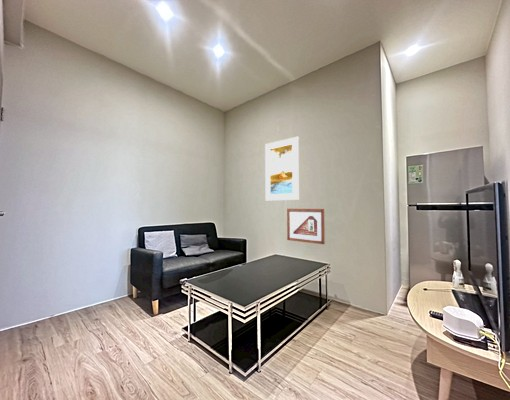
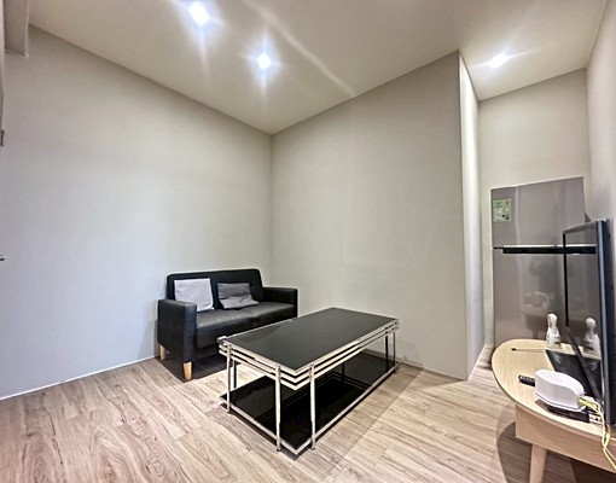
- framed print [264,136,300,201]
- picture frame [286,208,326,245]
